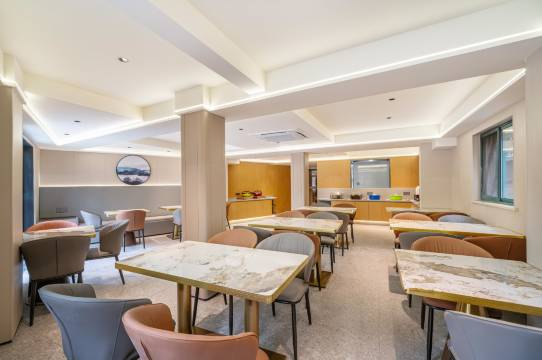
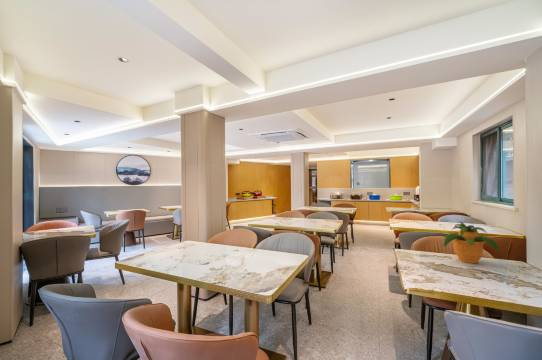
+ potted plant [443,220,500,264]
